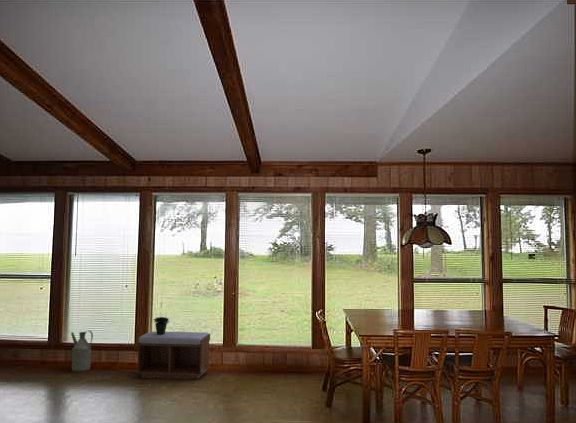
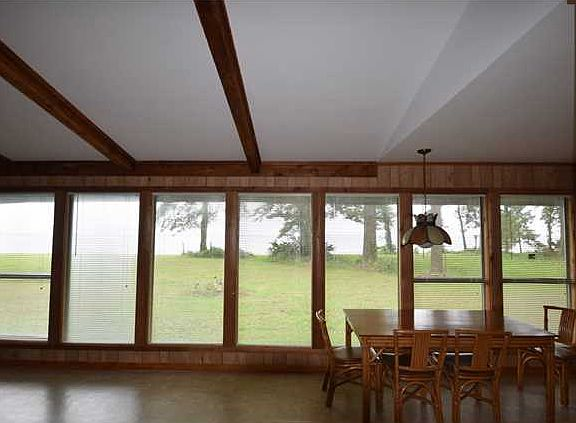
- bench [135,331,211,381]
- watering can [70,329,94,373]
- potted plant [152,301,171,335]
